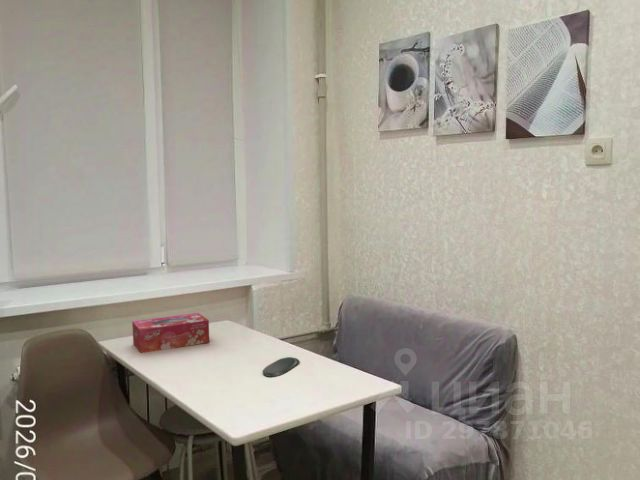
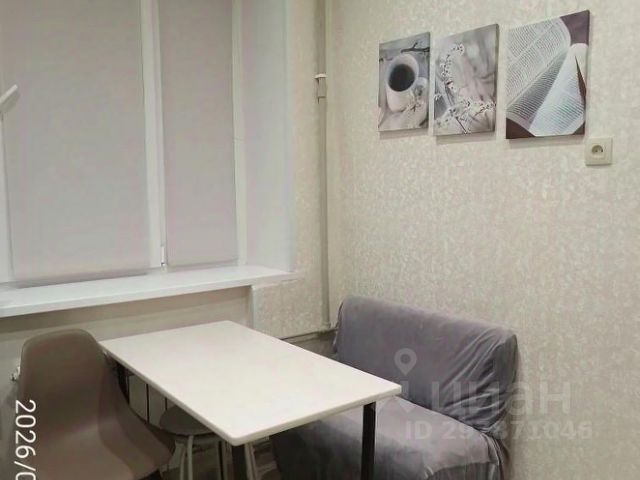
- oval tray [262,356,300,378]
- tissue box [131,312,210,354]
